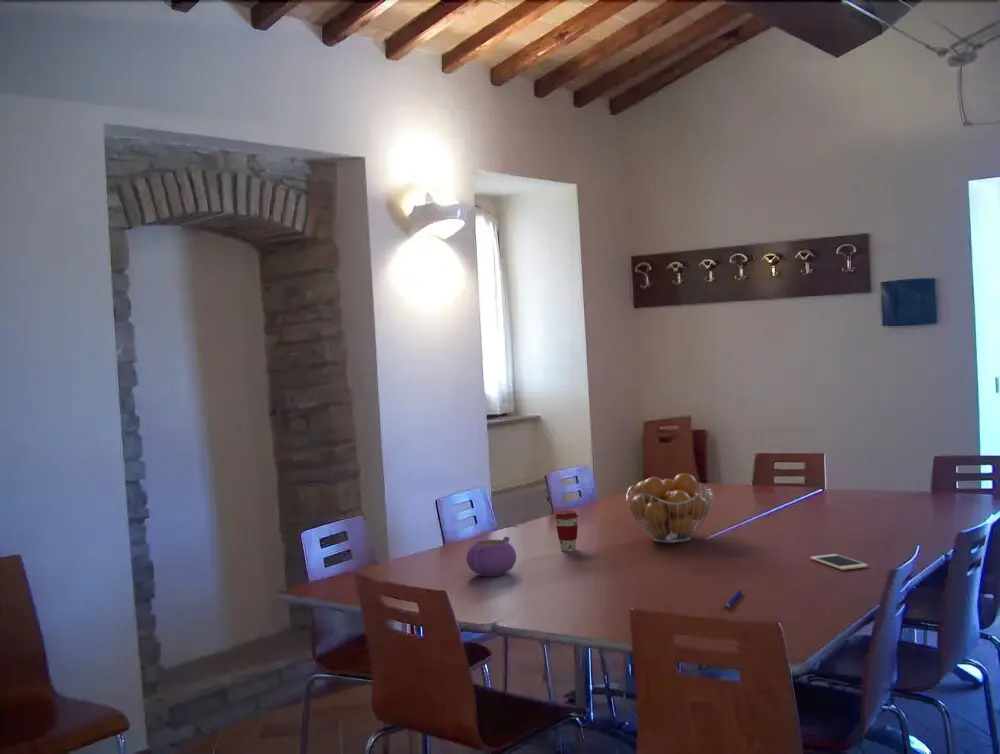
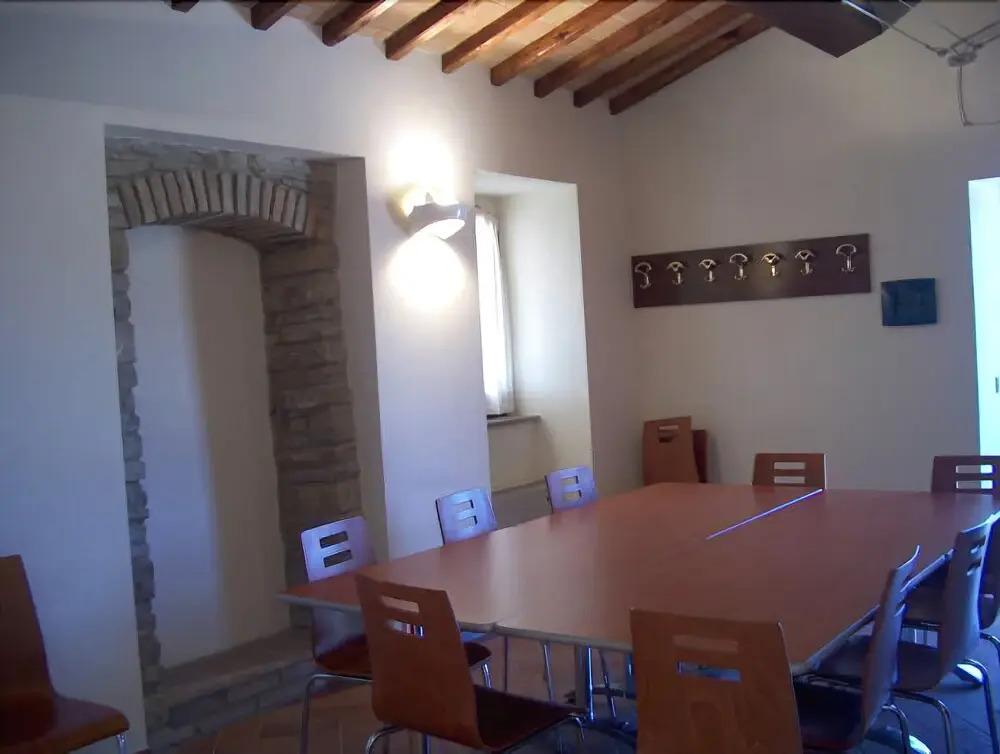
- cell phone [809,553,869,571]
- coffee cup [554,510,579,553]
- teapot [465,536,517,578]
- pen [724,589,743,610]
- fruit basket [625,472,715,544]
